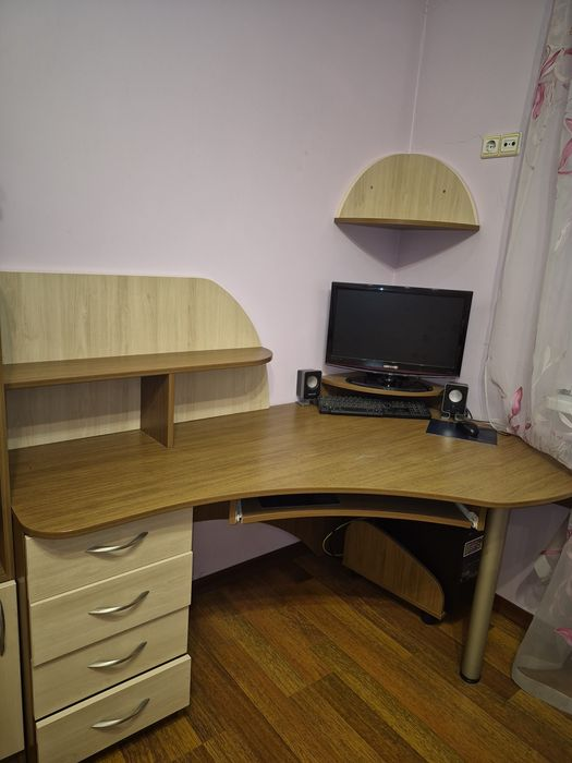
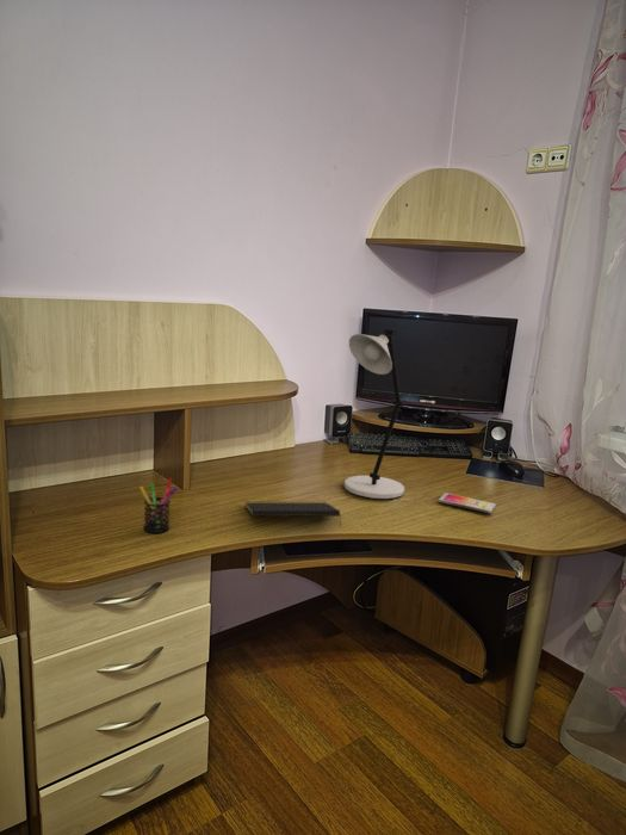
+ pen holder [138,478,178,534]
+ desk lamp [343,328,405,500]
+ smartphone [438,491,496,514]
+ notepad [244,501,342,527]
